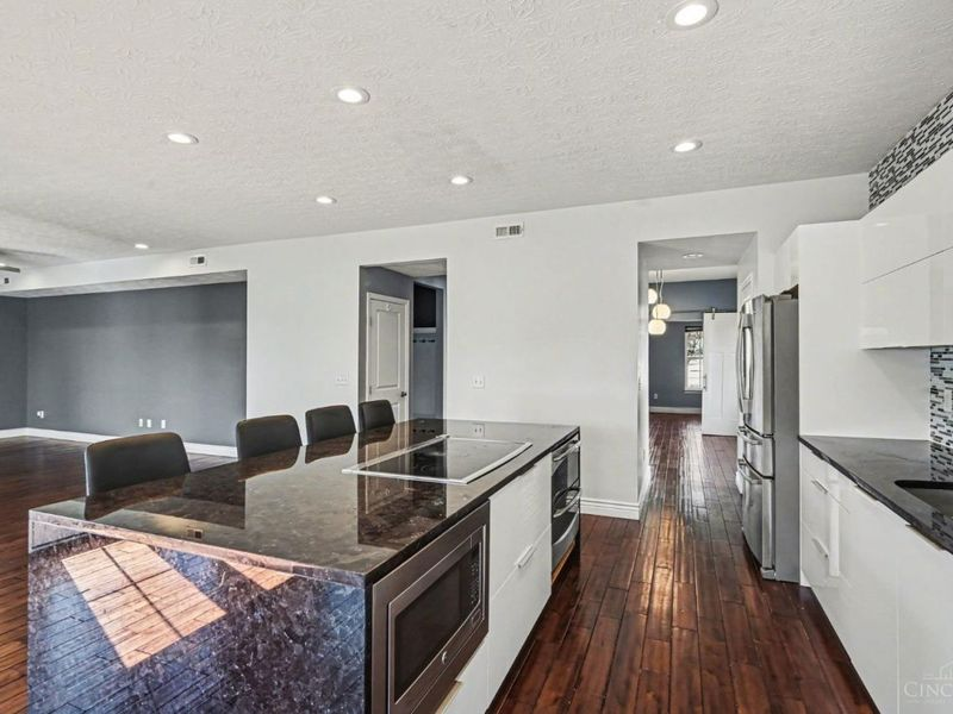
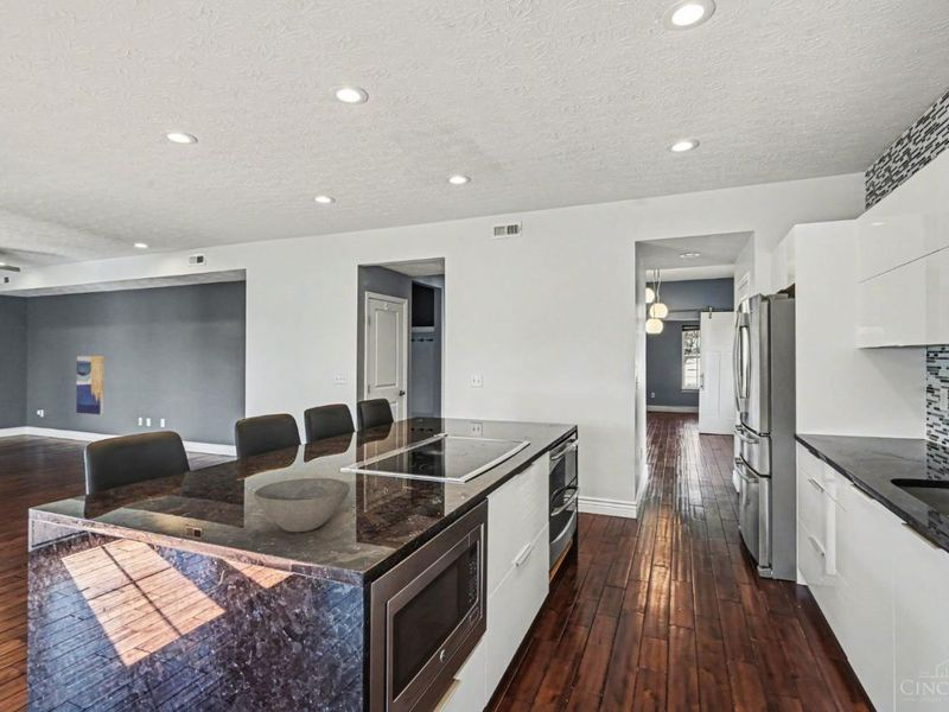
+ wall art [75,355,106,415]
+ bowl [253,477,351,533]
